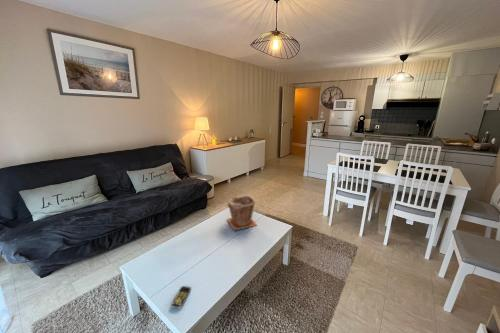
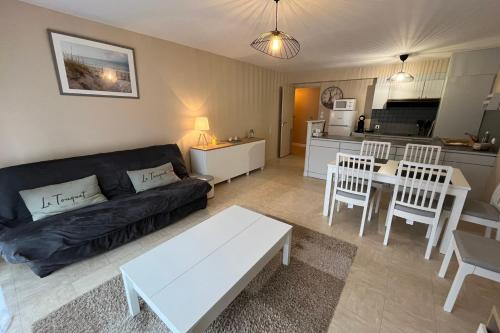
- plant pot [226,194,258,231]
- remote control [170,285,192,309]
